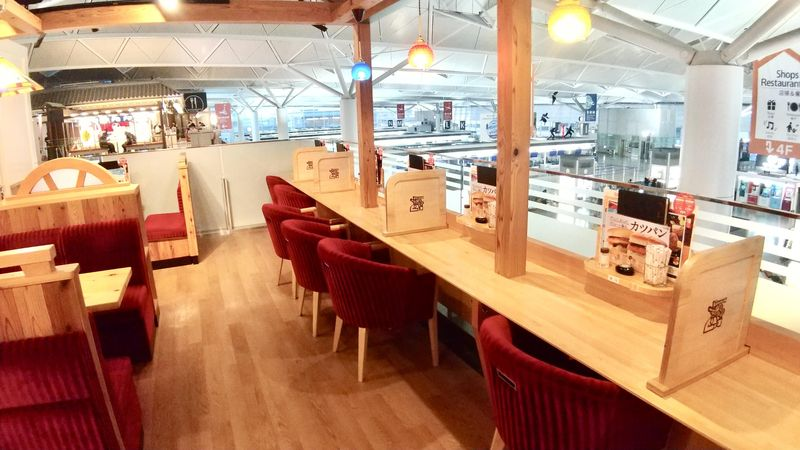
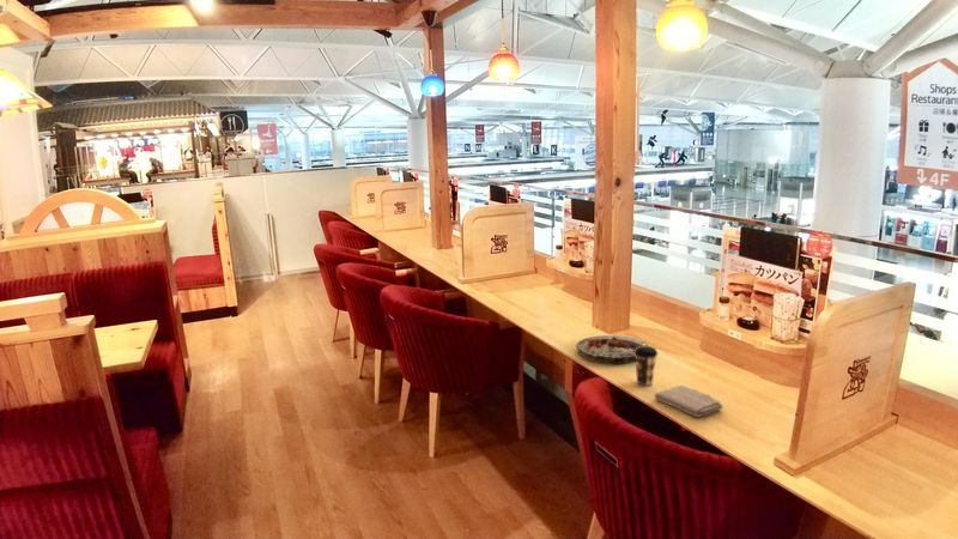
+ plate [575,334,650,365]
+ coffee cup [633,345,659,387]
+ washcloth [653,384,724,418]
